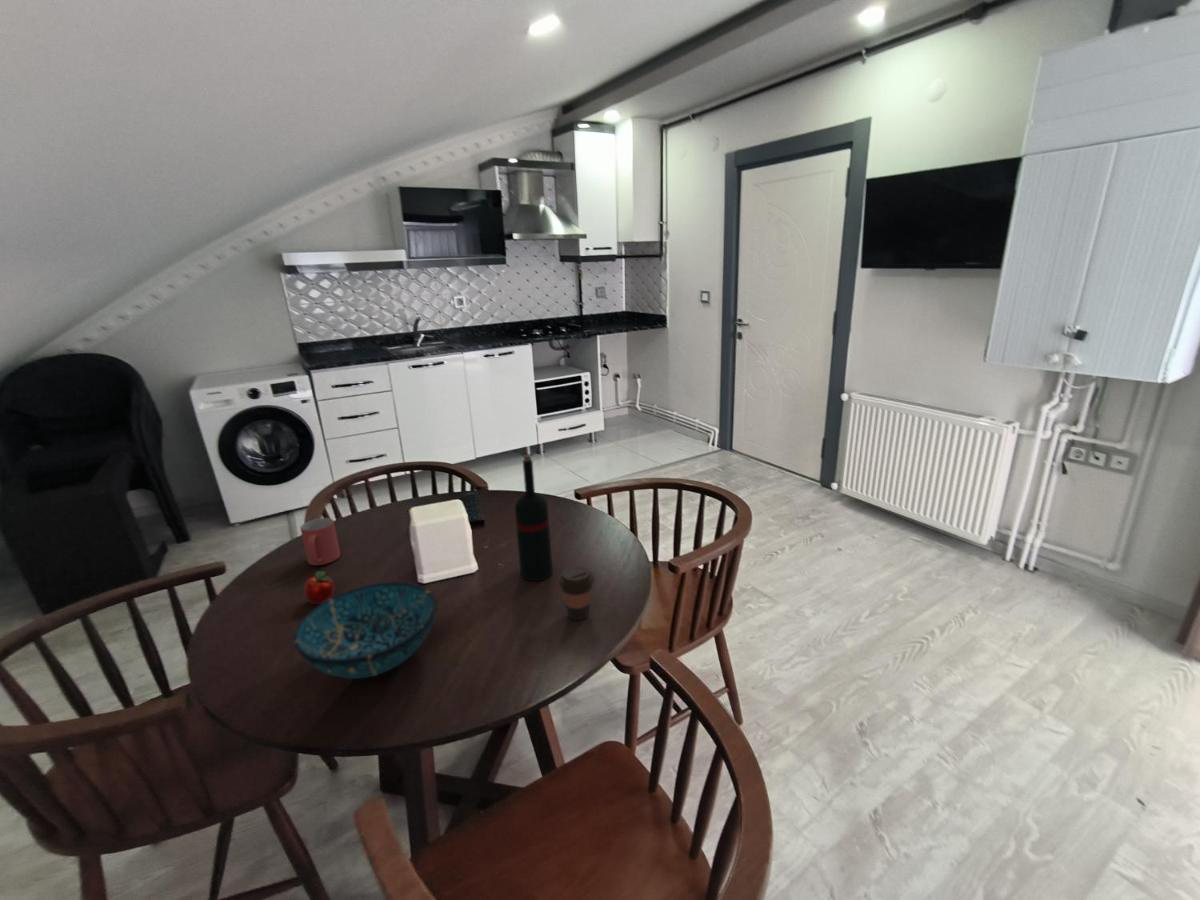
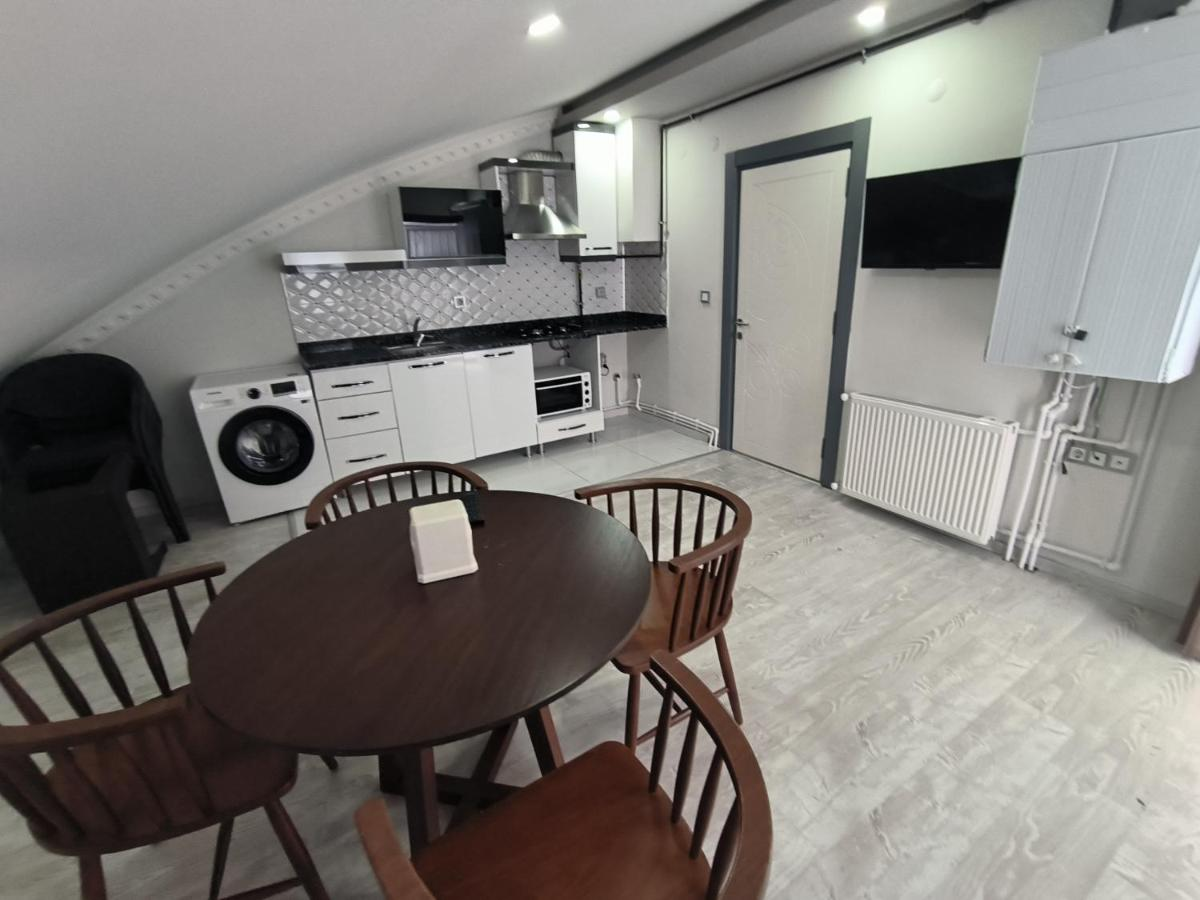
- decorative bowl [293,581,438,680]
- wine bottle [514,453,554,582]
- mug [299,517,341,566]
- apple [303,570,336,605]
- coffee cup [557,565,596,621]
